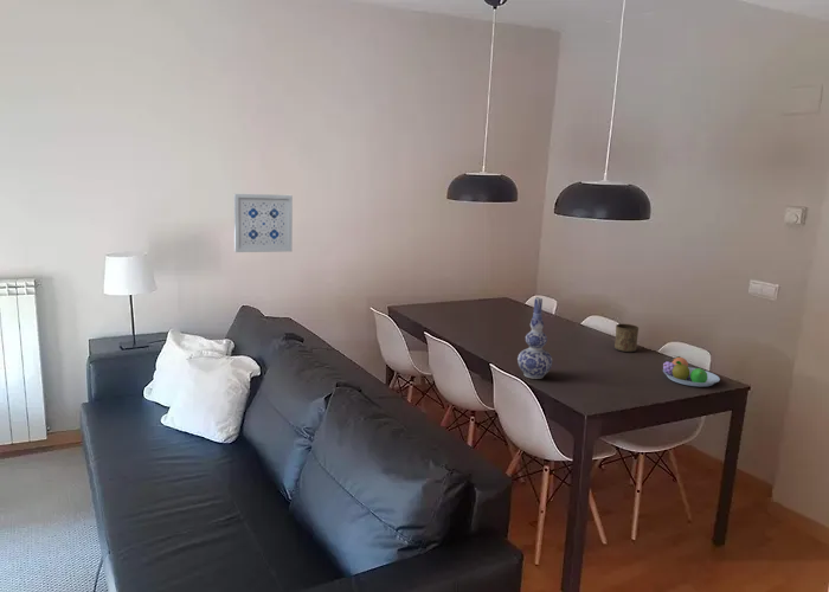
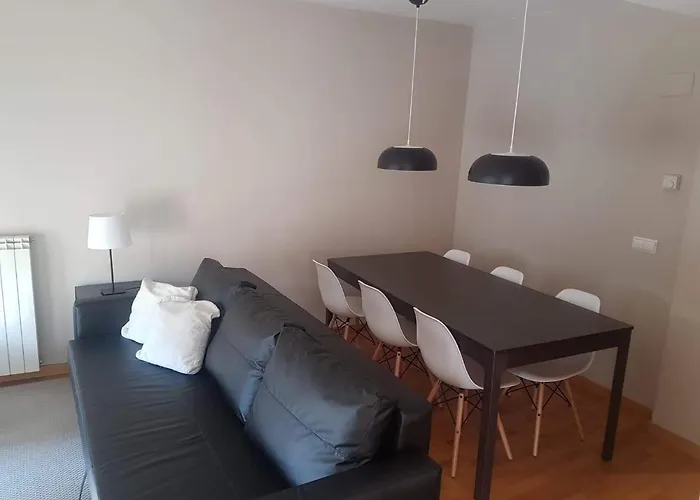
- vase [516,296,553,380]
- cup [613,323,640,353]
- wall art [233,193,294,253]
- fruit bowl [662,355,721,388]
